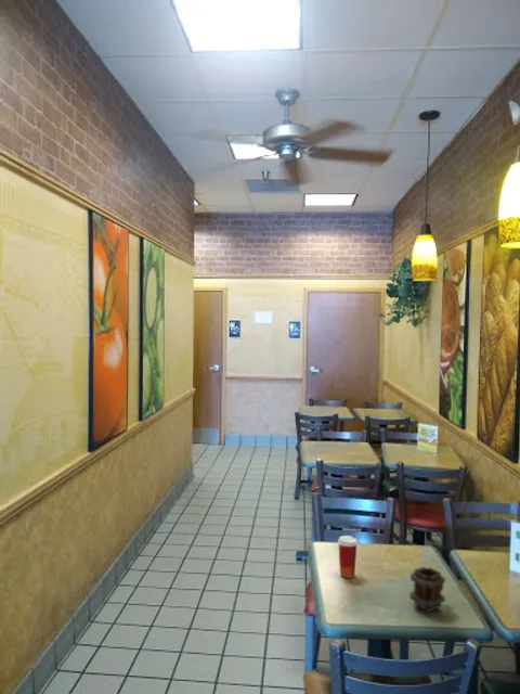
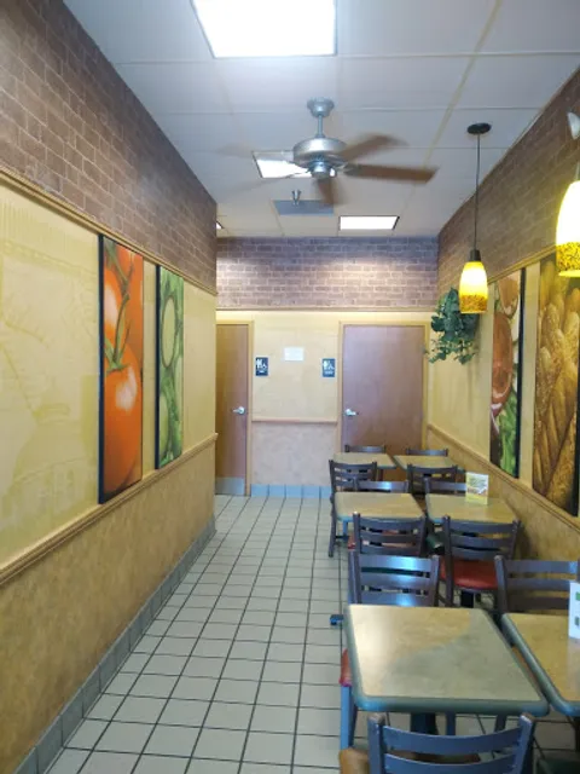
- mug [410,566,446,613]
- paper cup [337,535,359,579]
